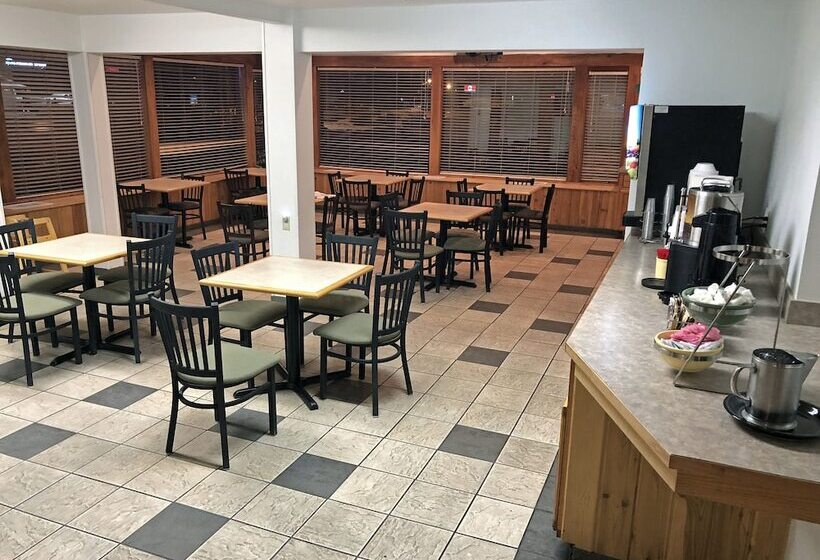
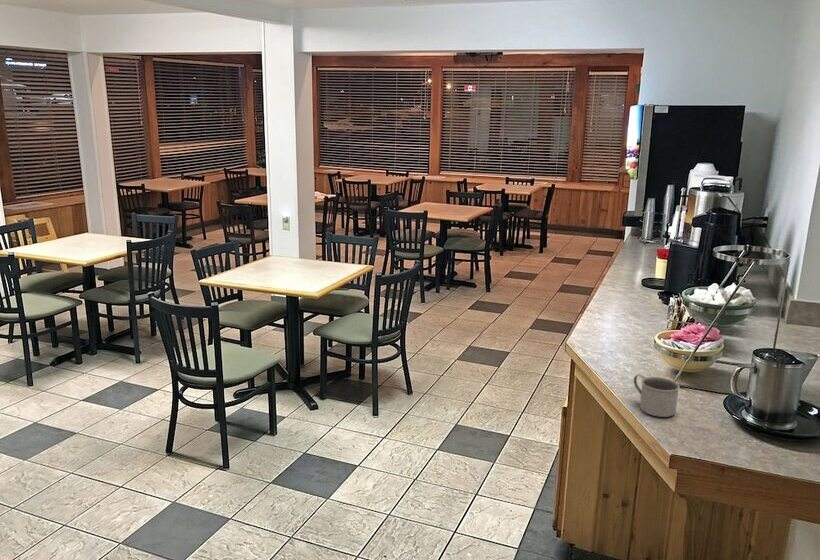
+ mug [633,373,681,418]
